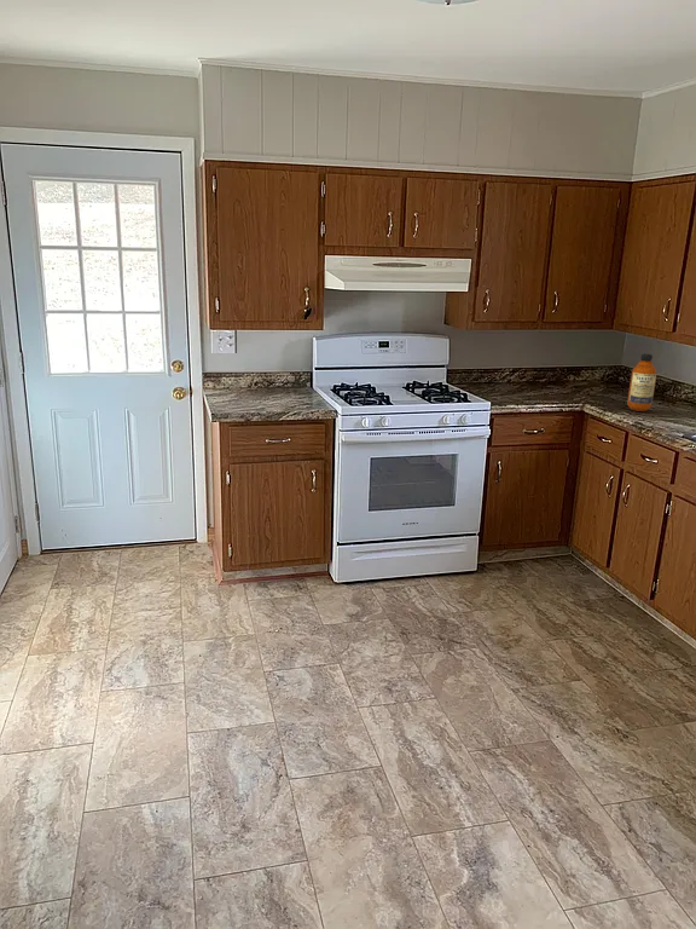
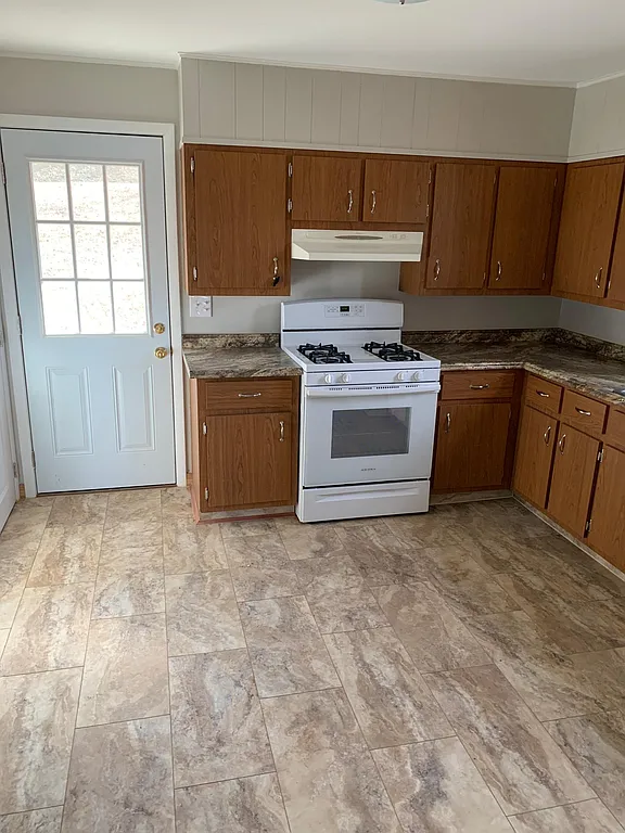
- bottle [626,353,657,412]
